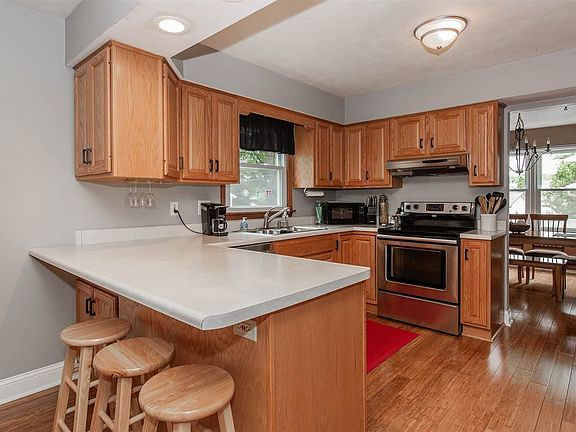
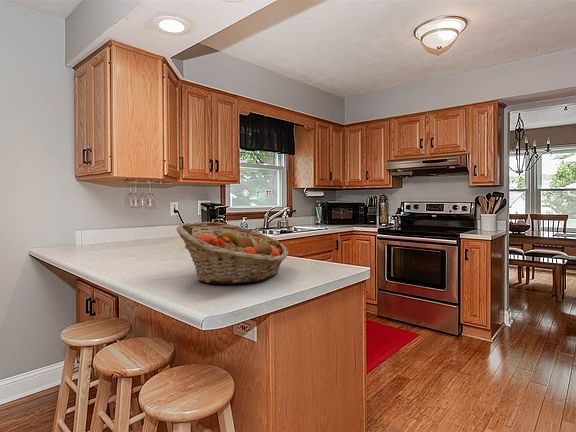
+ fruit basket [175,221,290,285]
